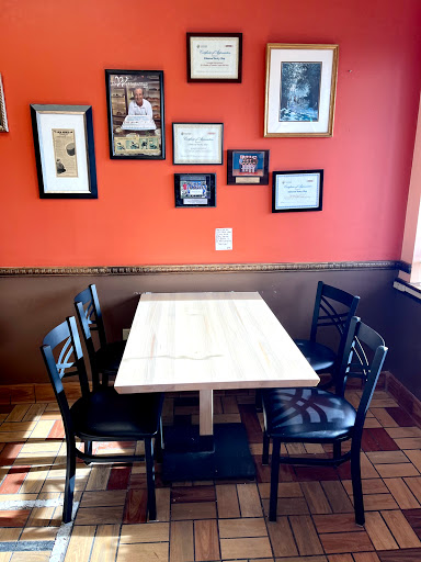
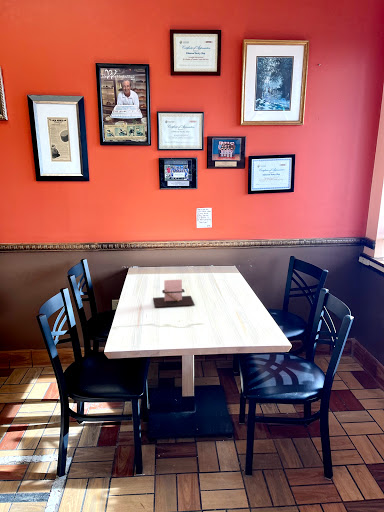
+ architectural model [152,278,196,308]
